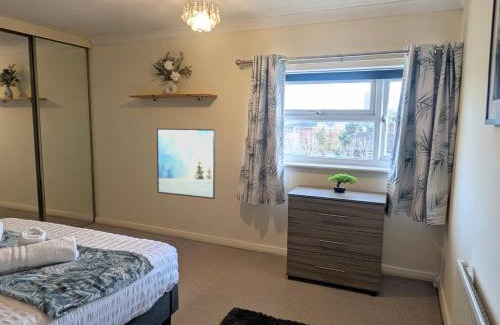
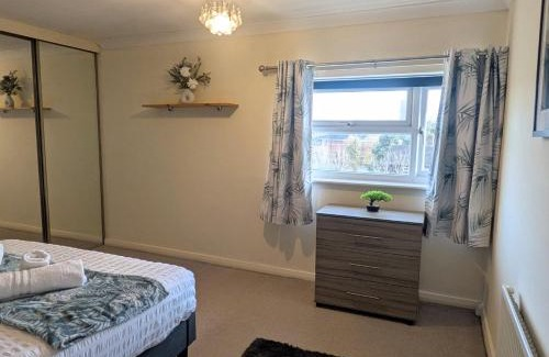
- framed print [156,127,216,200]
